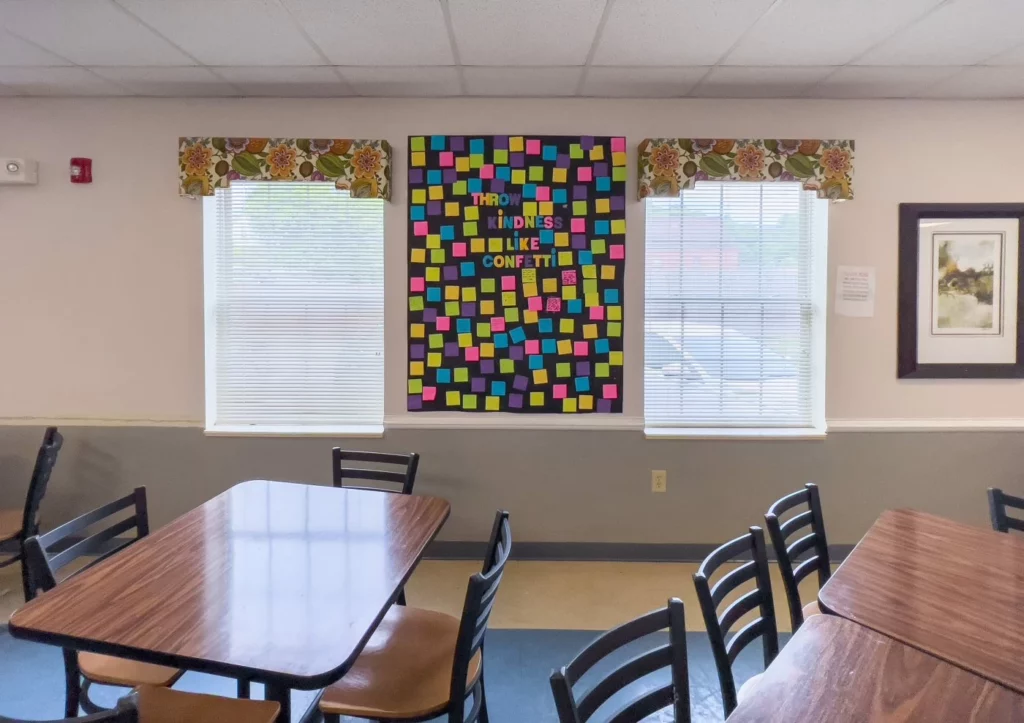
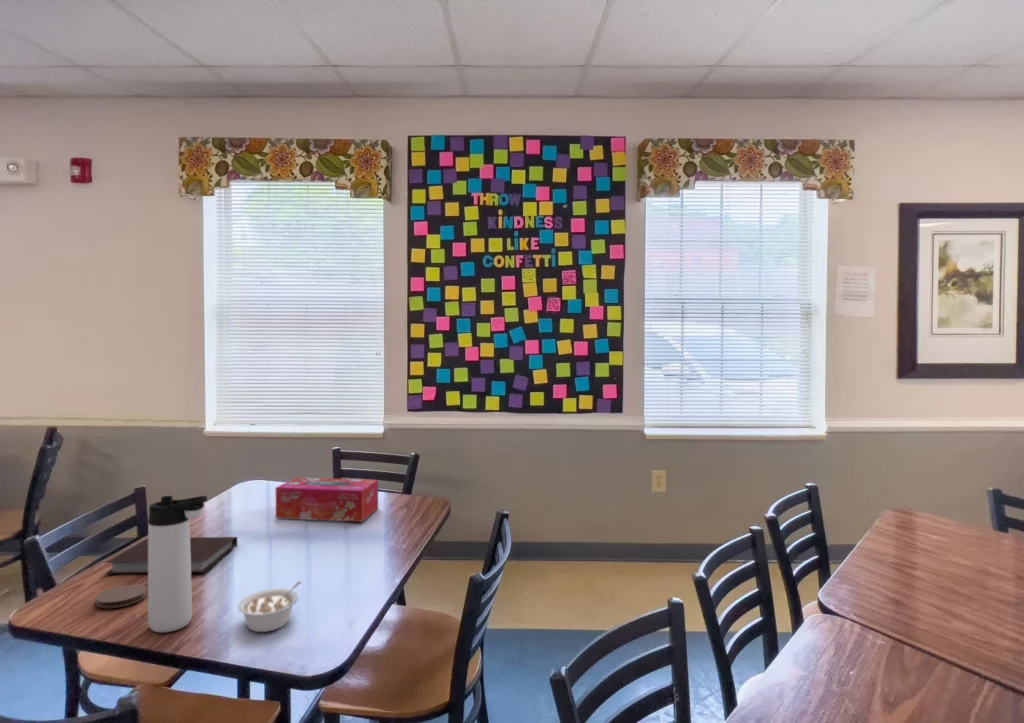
+ coaster [95,584,147,609]
+ legume [237,580,303,633]
+ tissue box [275,477,379,523]
+ thermos bottle [147,495,208,634]
+ notebook [104,536,238,575]
